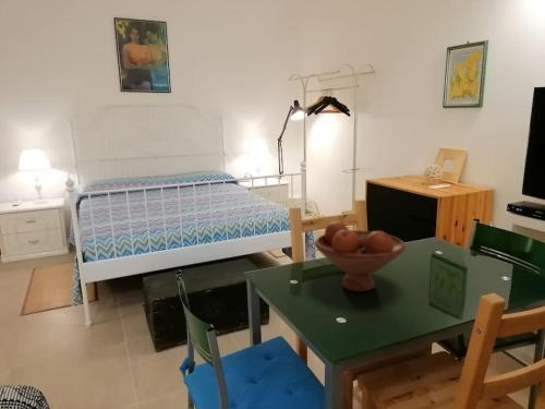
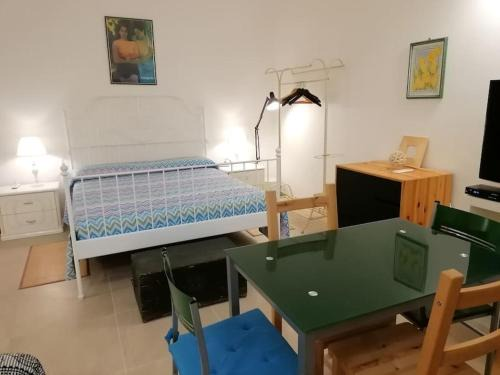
- fruit bowl [313,221,407,292]
